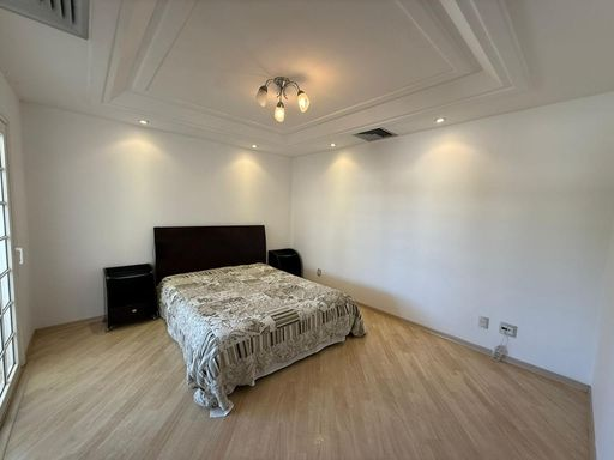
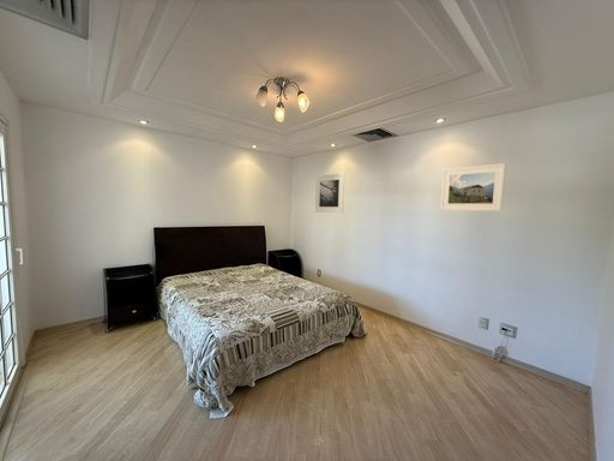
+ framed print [439,162,506,212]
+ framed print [314,172,345,214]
